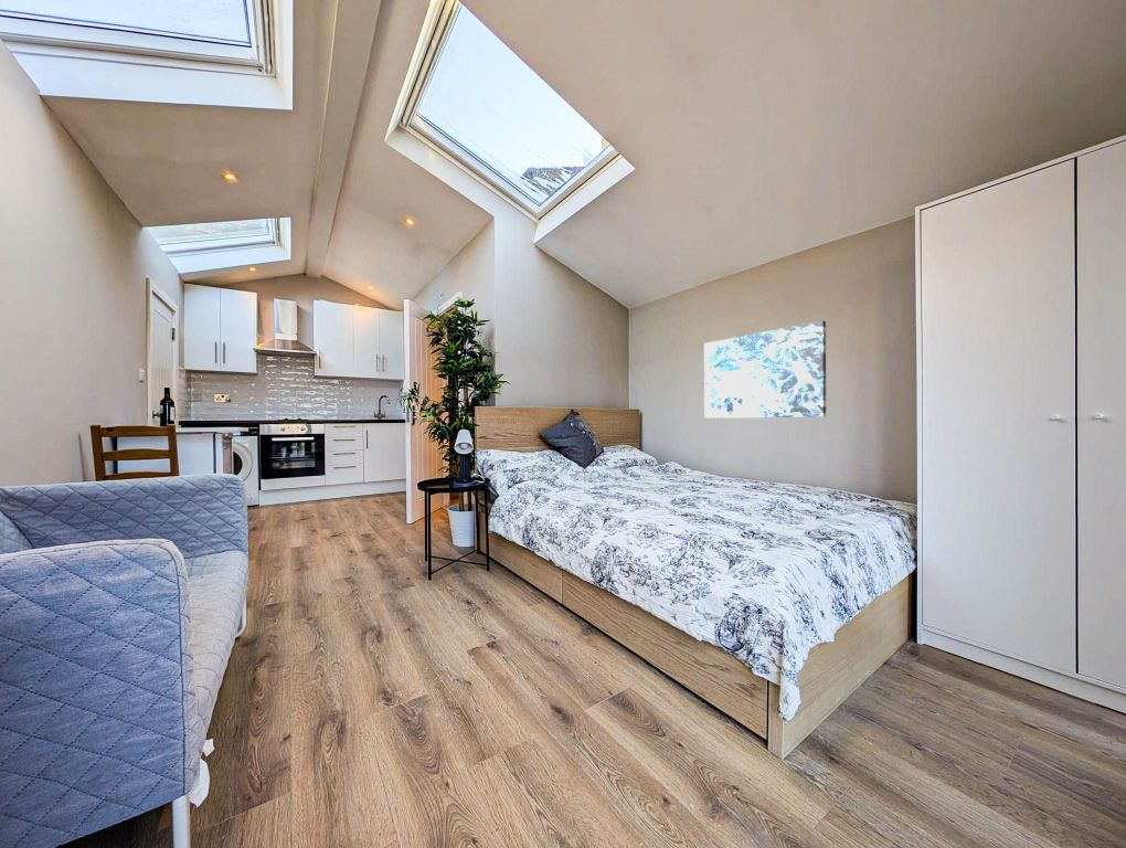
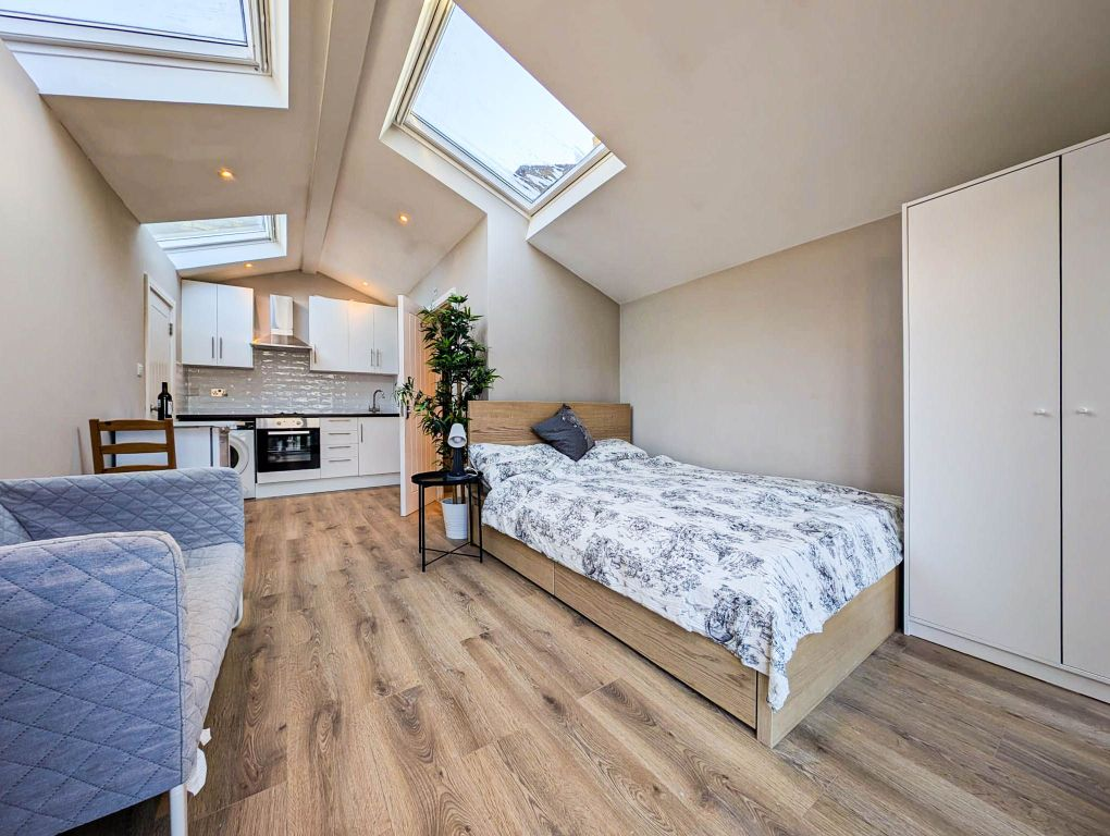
- wall art [703,320,827,420]
